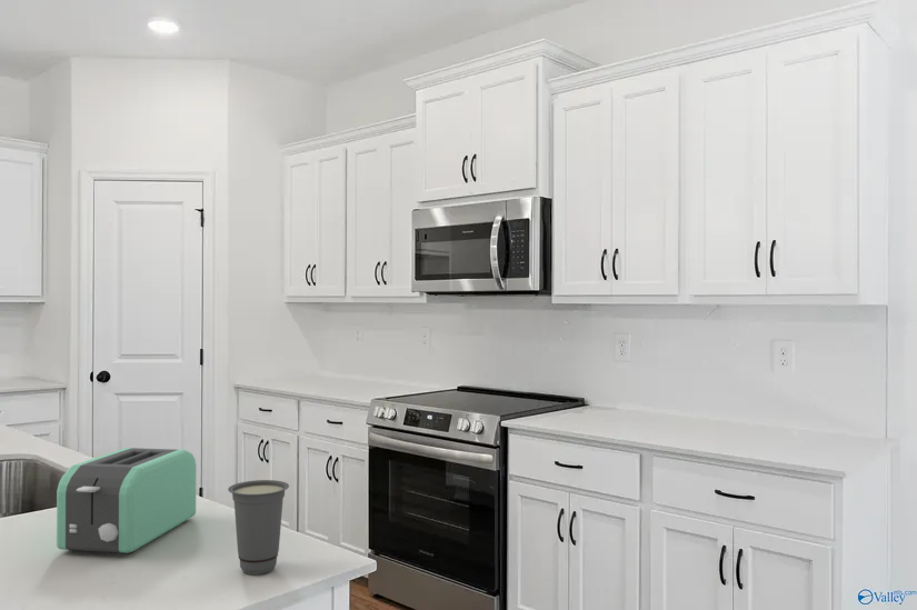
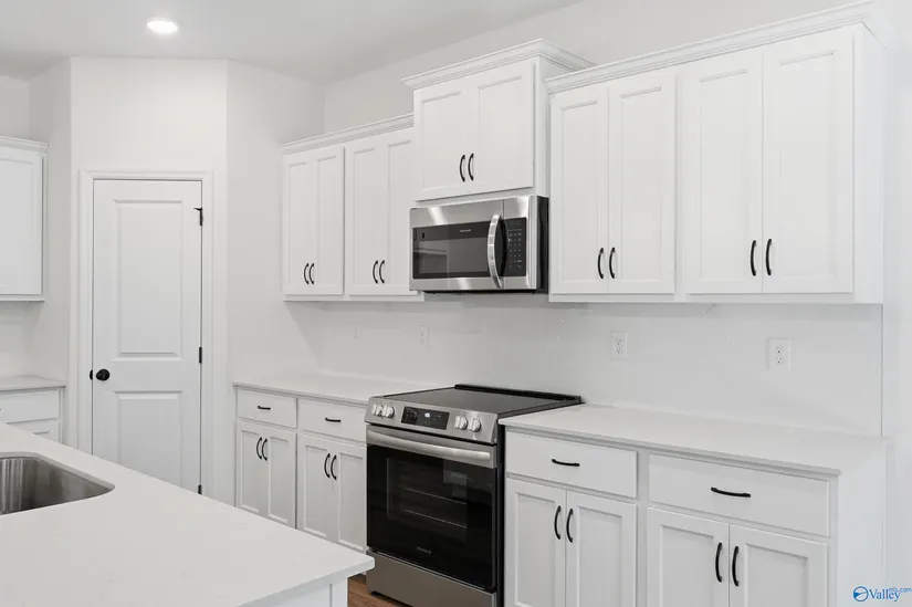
- toaster [56,447,197,554]
- cup [227,479,290,576]
